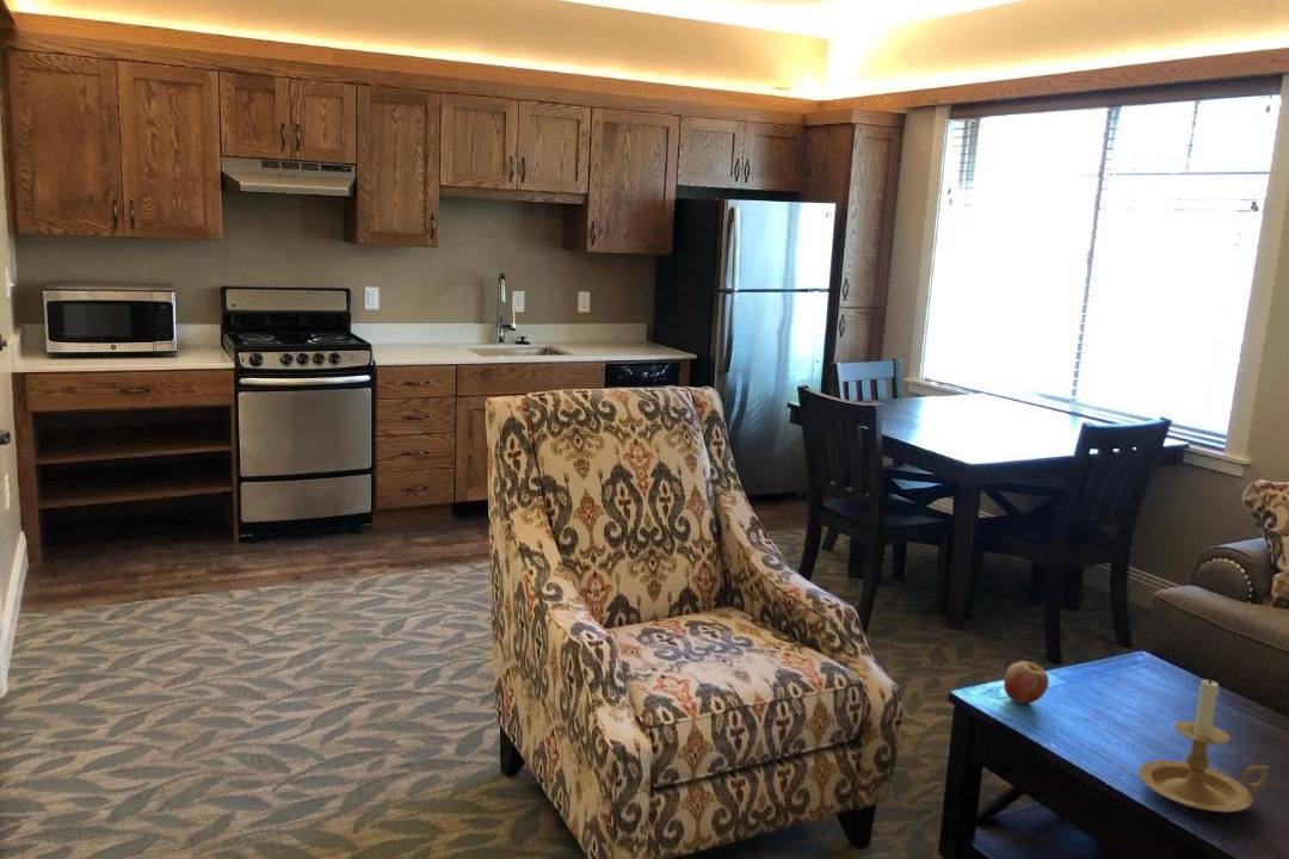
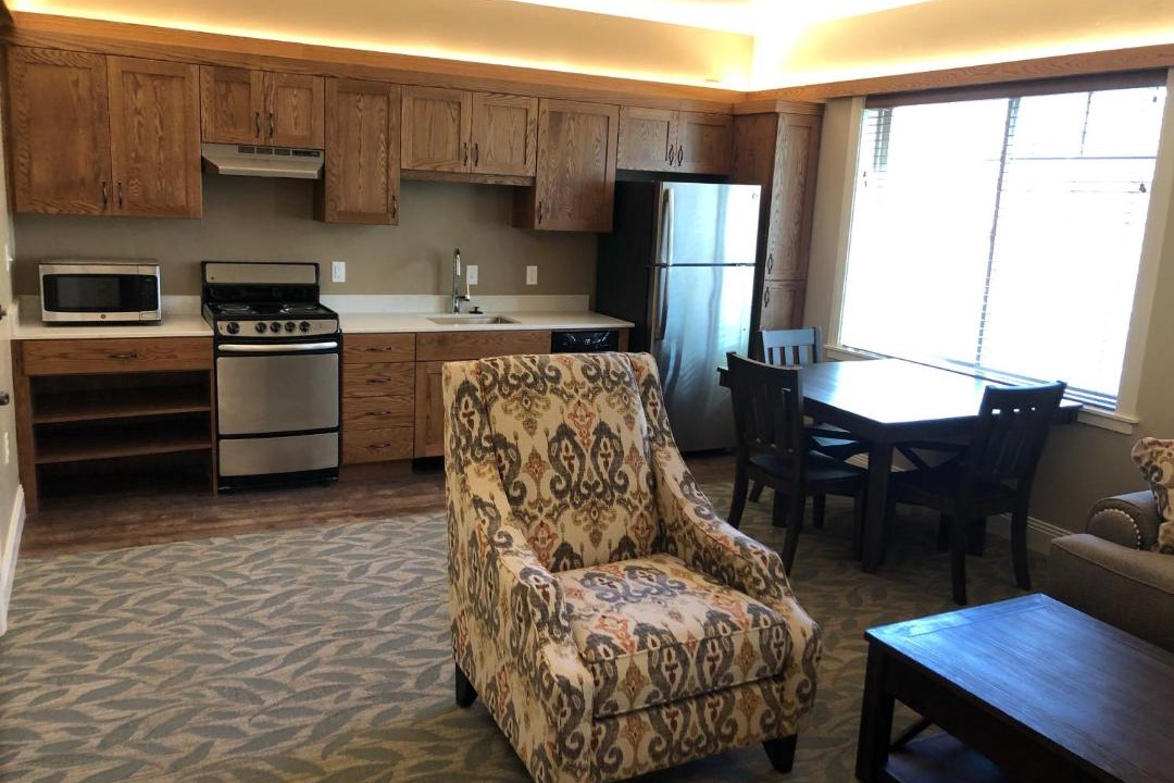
- candle holder [1137,675,1271,814]
- apple [1003,660,1050,705]
